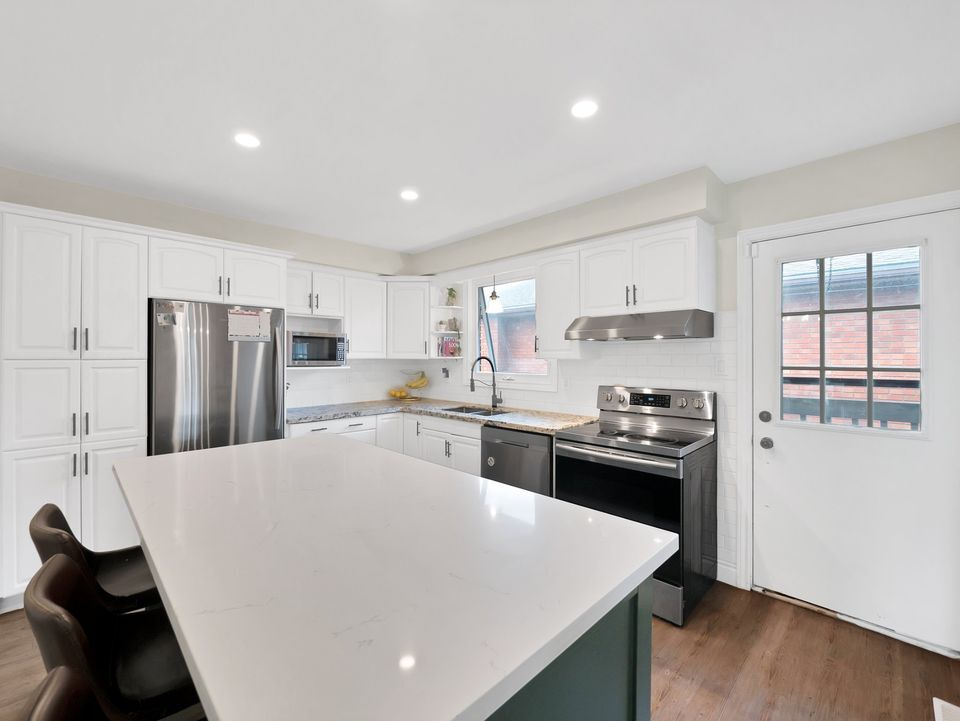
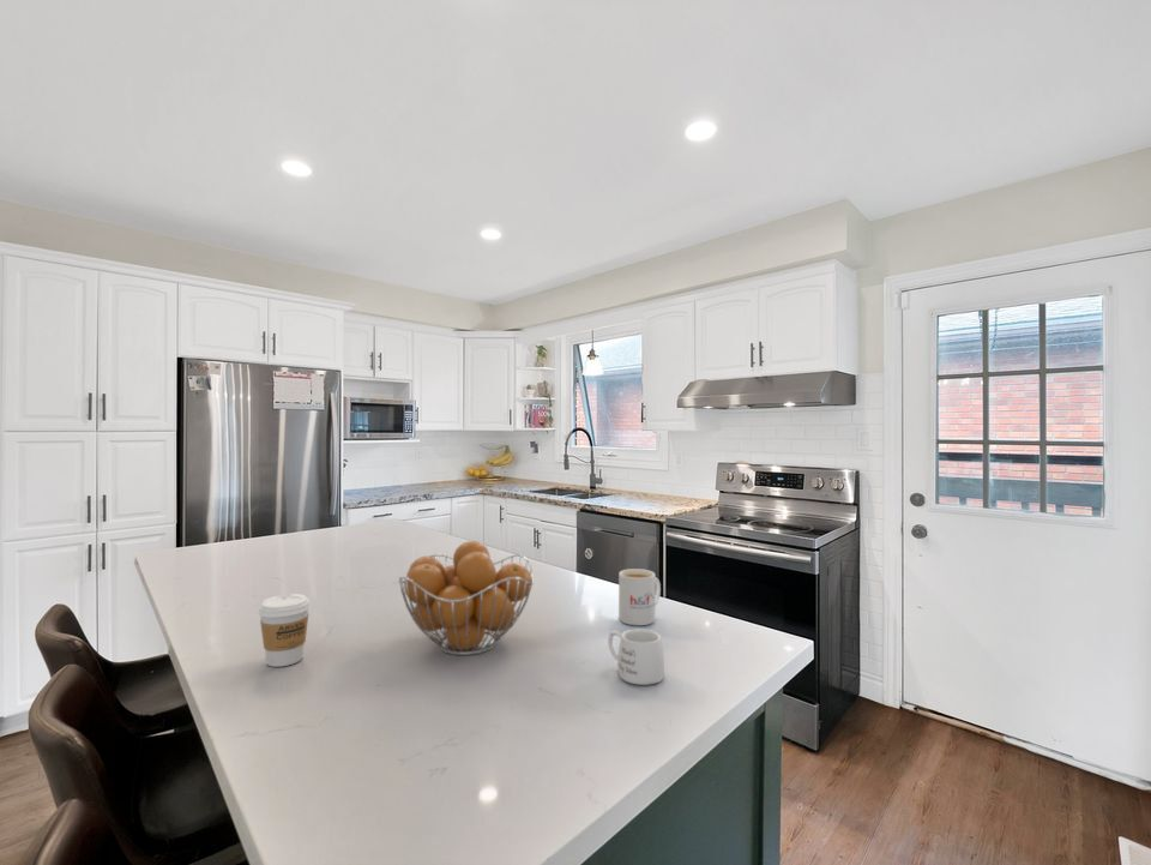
+ mug [617,567,662,626]
+ coffee cup [258,593,312,668]
+ mug [607,627,665,686]
+ fruit basket [398,540,535,656]
